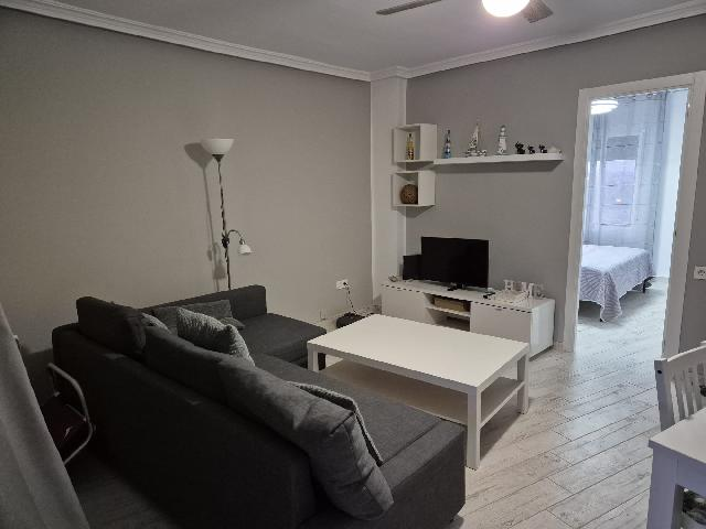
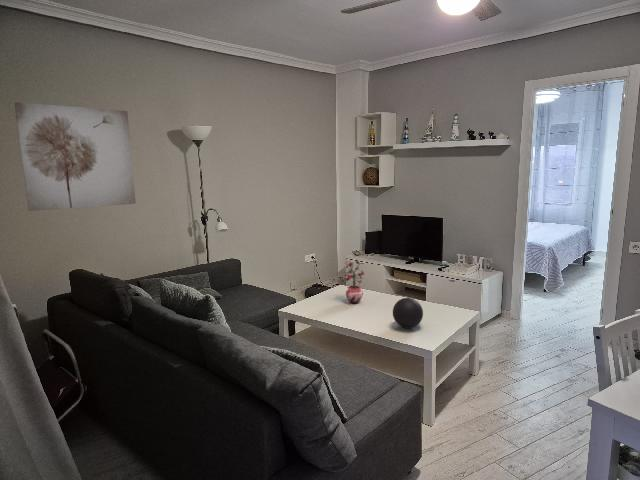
+ decorative ball [392,297,424,329]
+ potted plant [344,259,365,305]
+ wall art [13,101,137,212]
